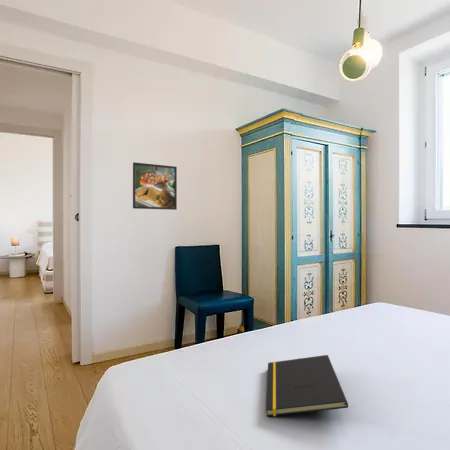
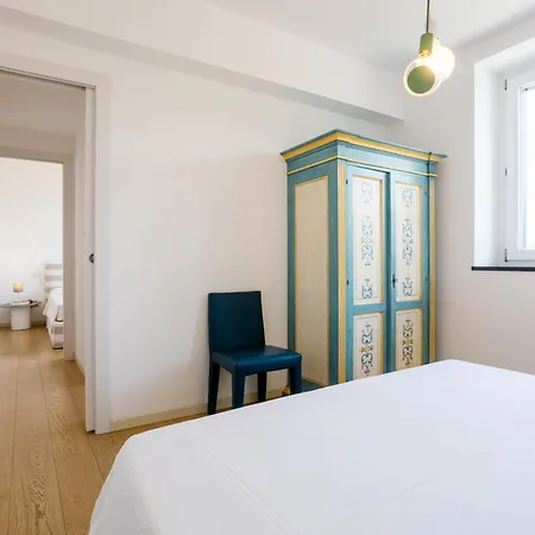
- notepad [265,354,349,417]
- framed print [132,161,178,211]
